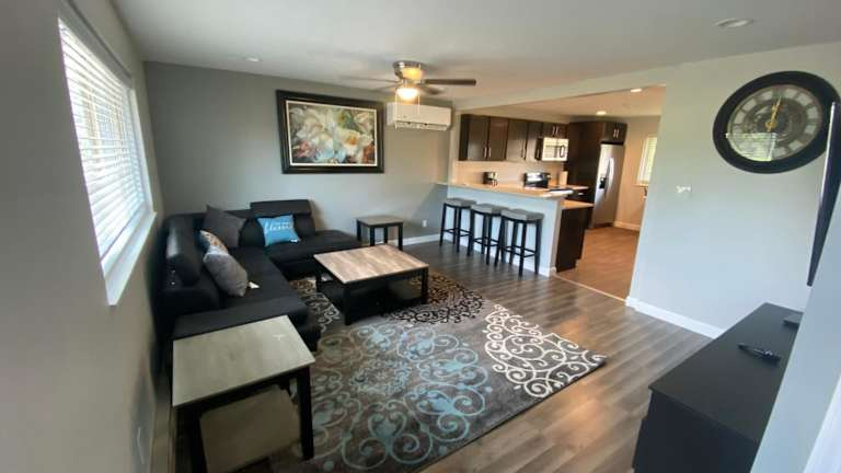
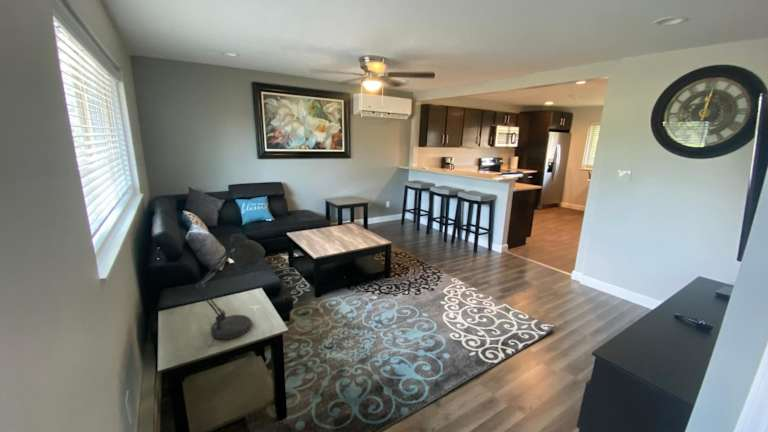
+ desk lamp [193,233,266,349]
